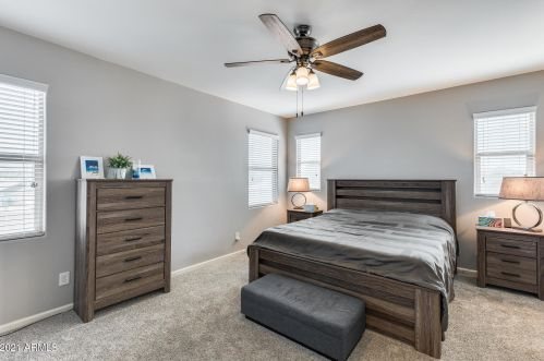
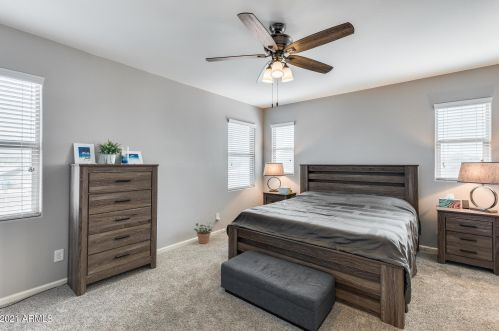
+ potted plant [193,222,214,245]
